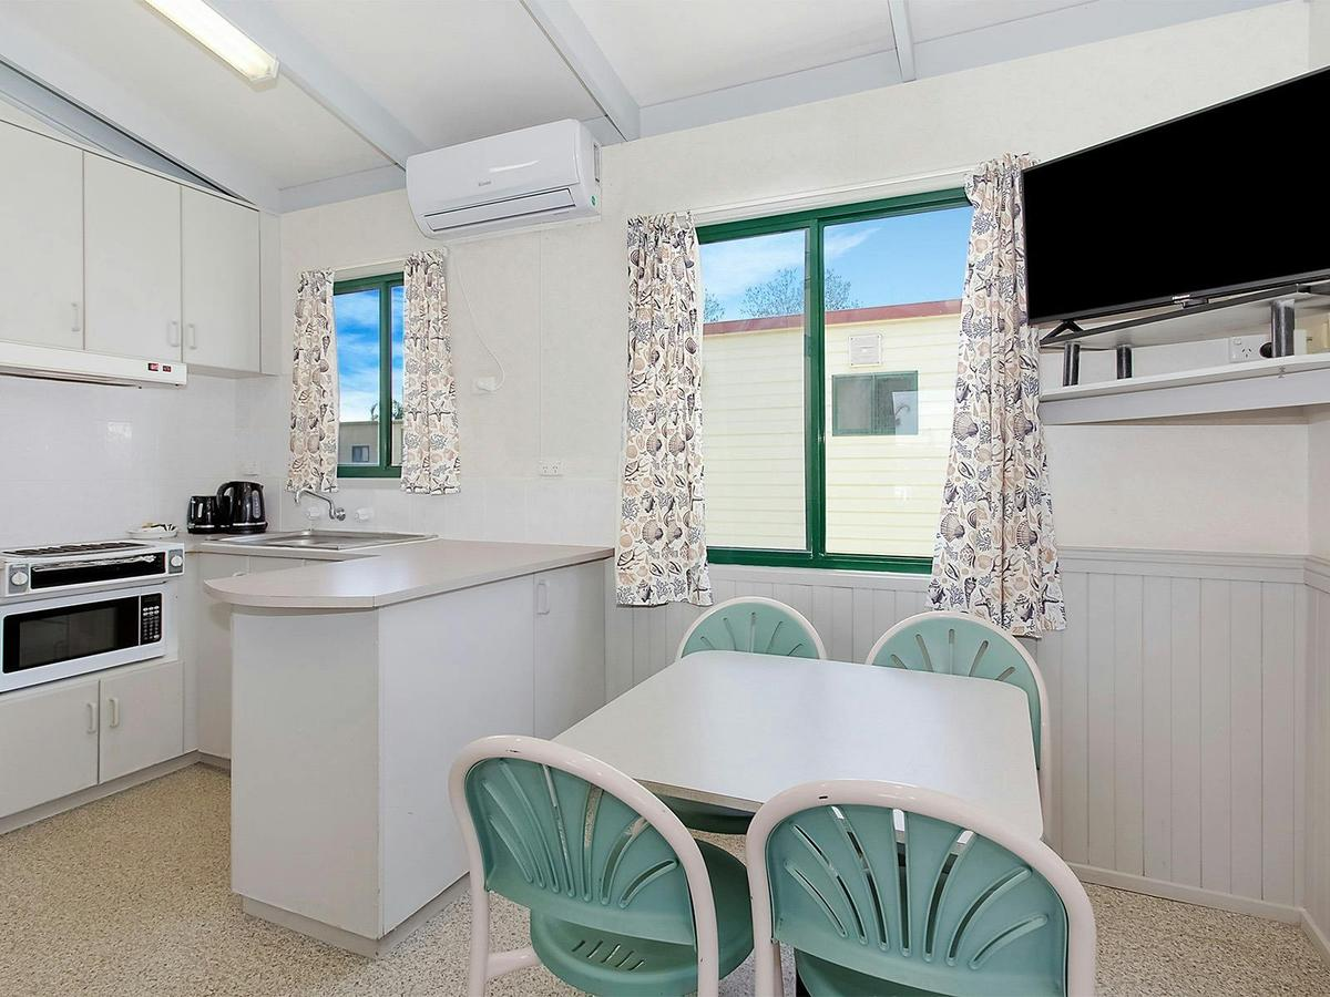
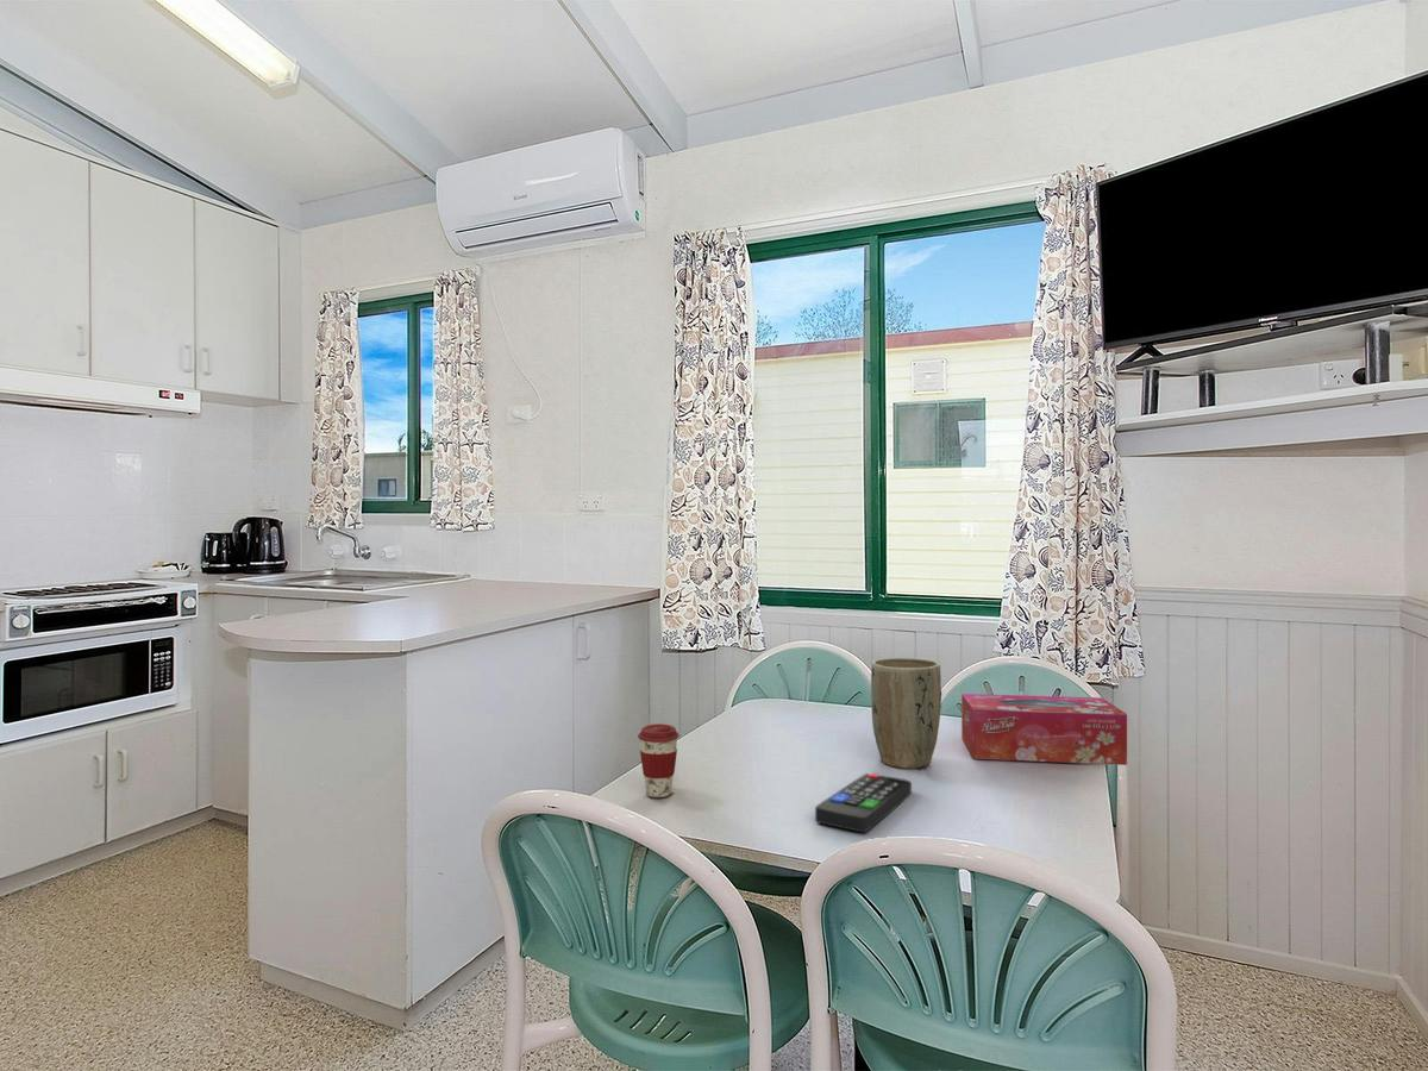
+ remote control [814,772,913,833]
+ tissue box [960,693,1128,766]
+ coffee cup [637,722,681,798]
+ plant pot [870,657,942,770]
